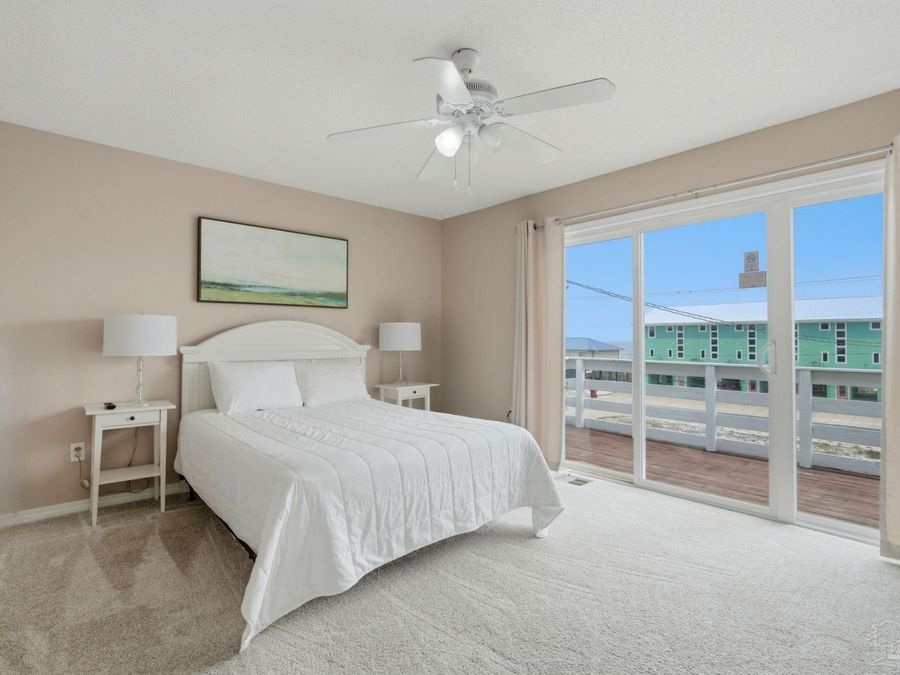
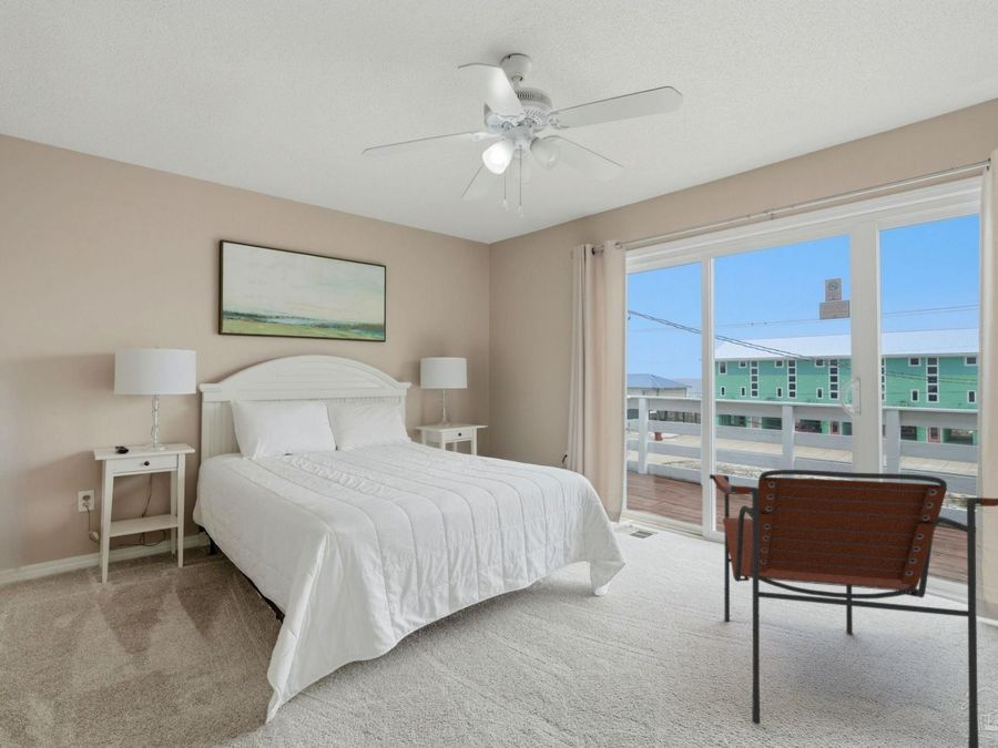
+ armchair [709,469,998,748]
